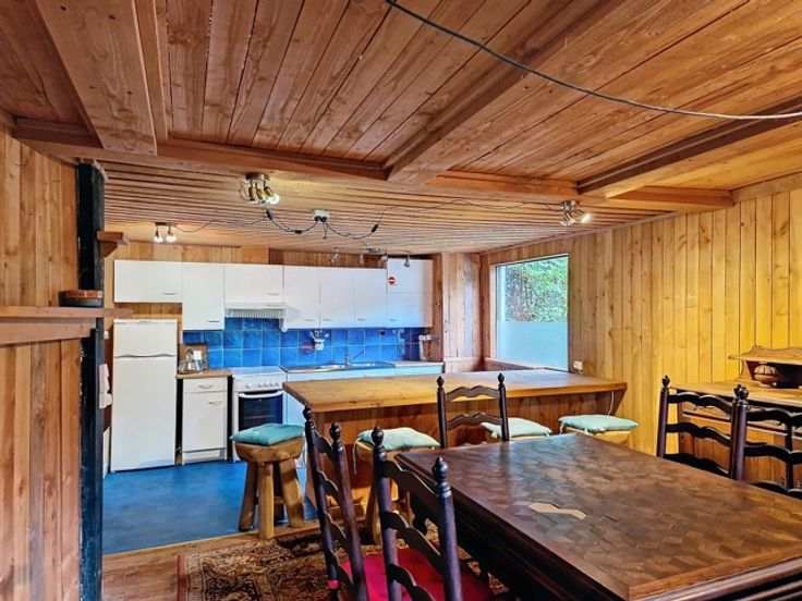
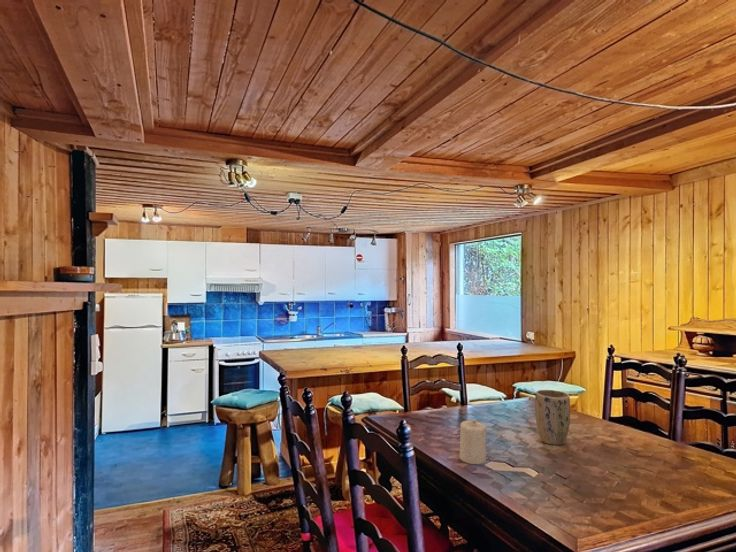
+ candle [458,418,487,465]
+ plant pot [534,389,571,446]
